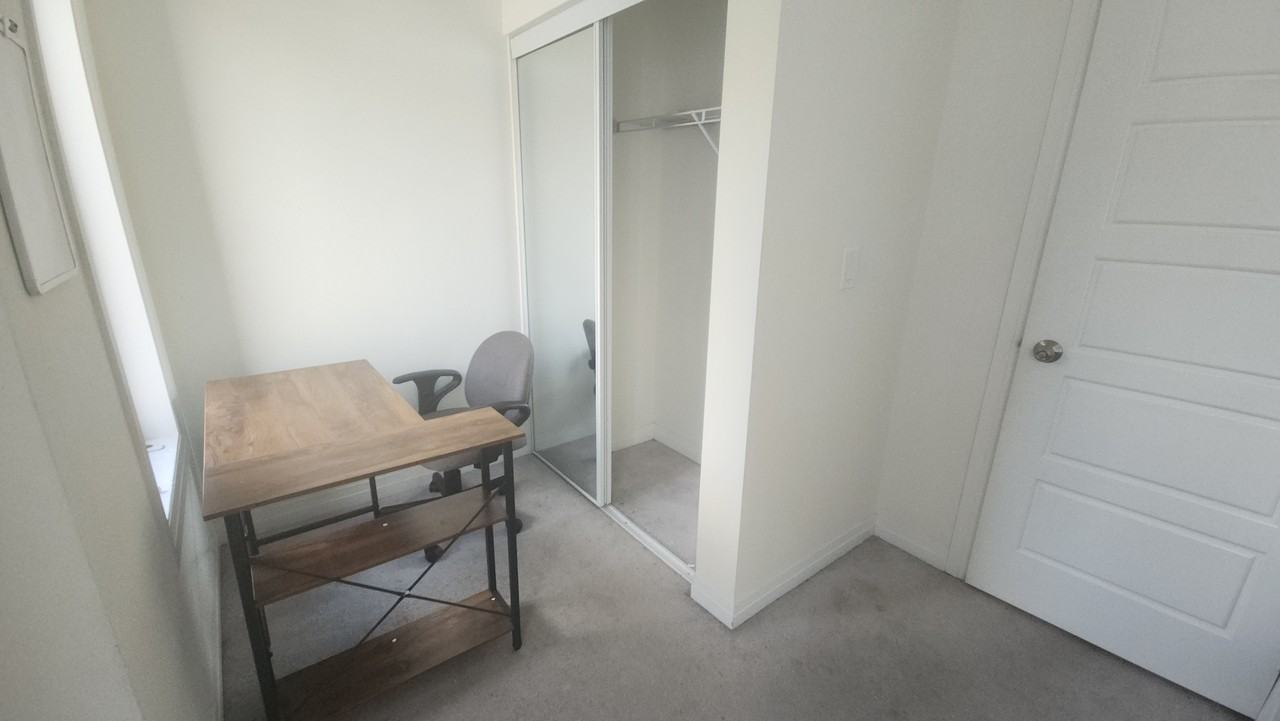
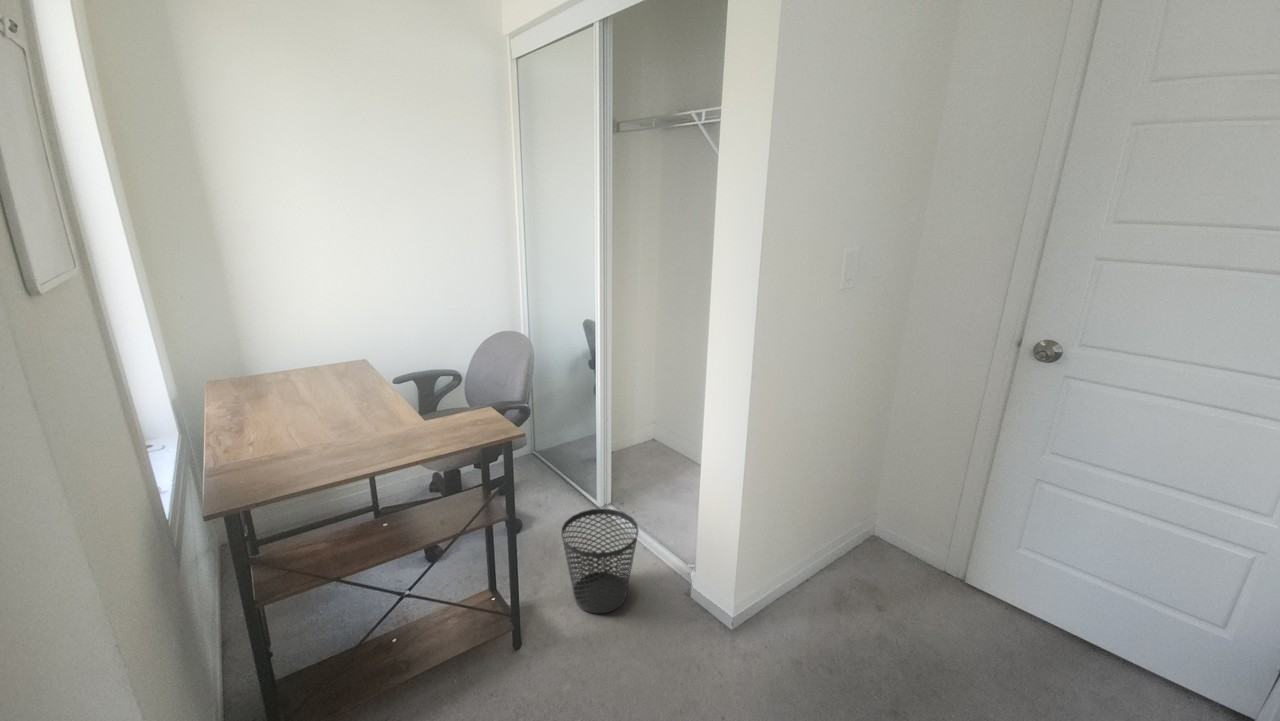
+ wastebasket [561,508,640,614]
